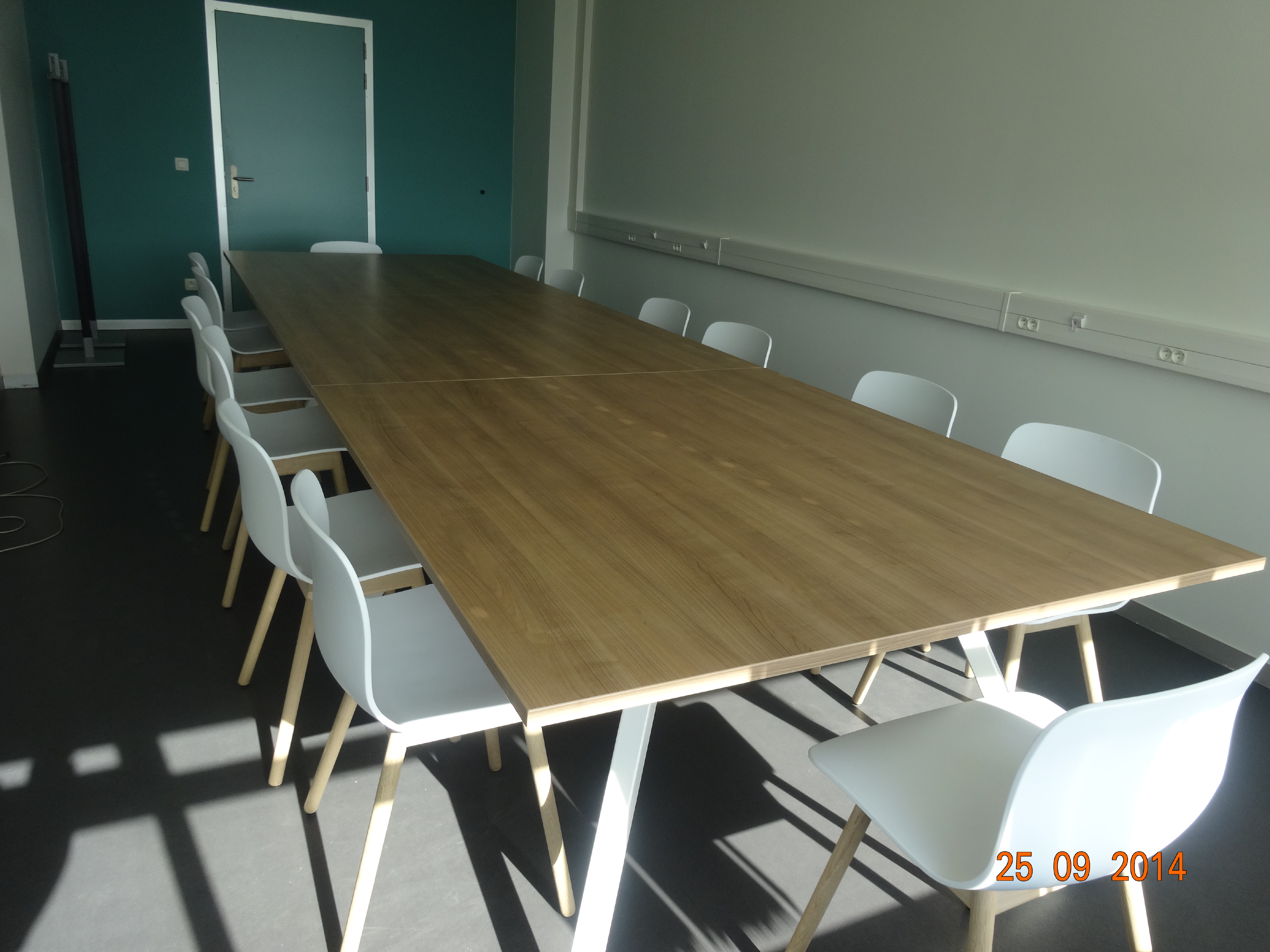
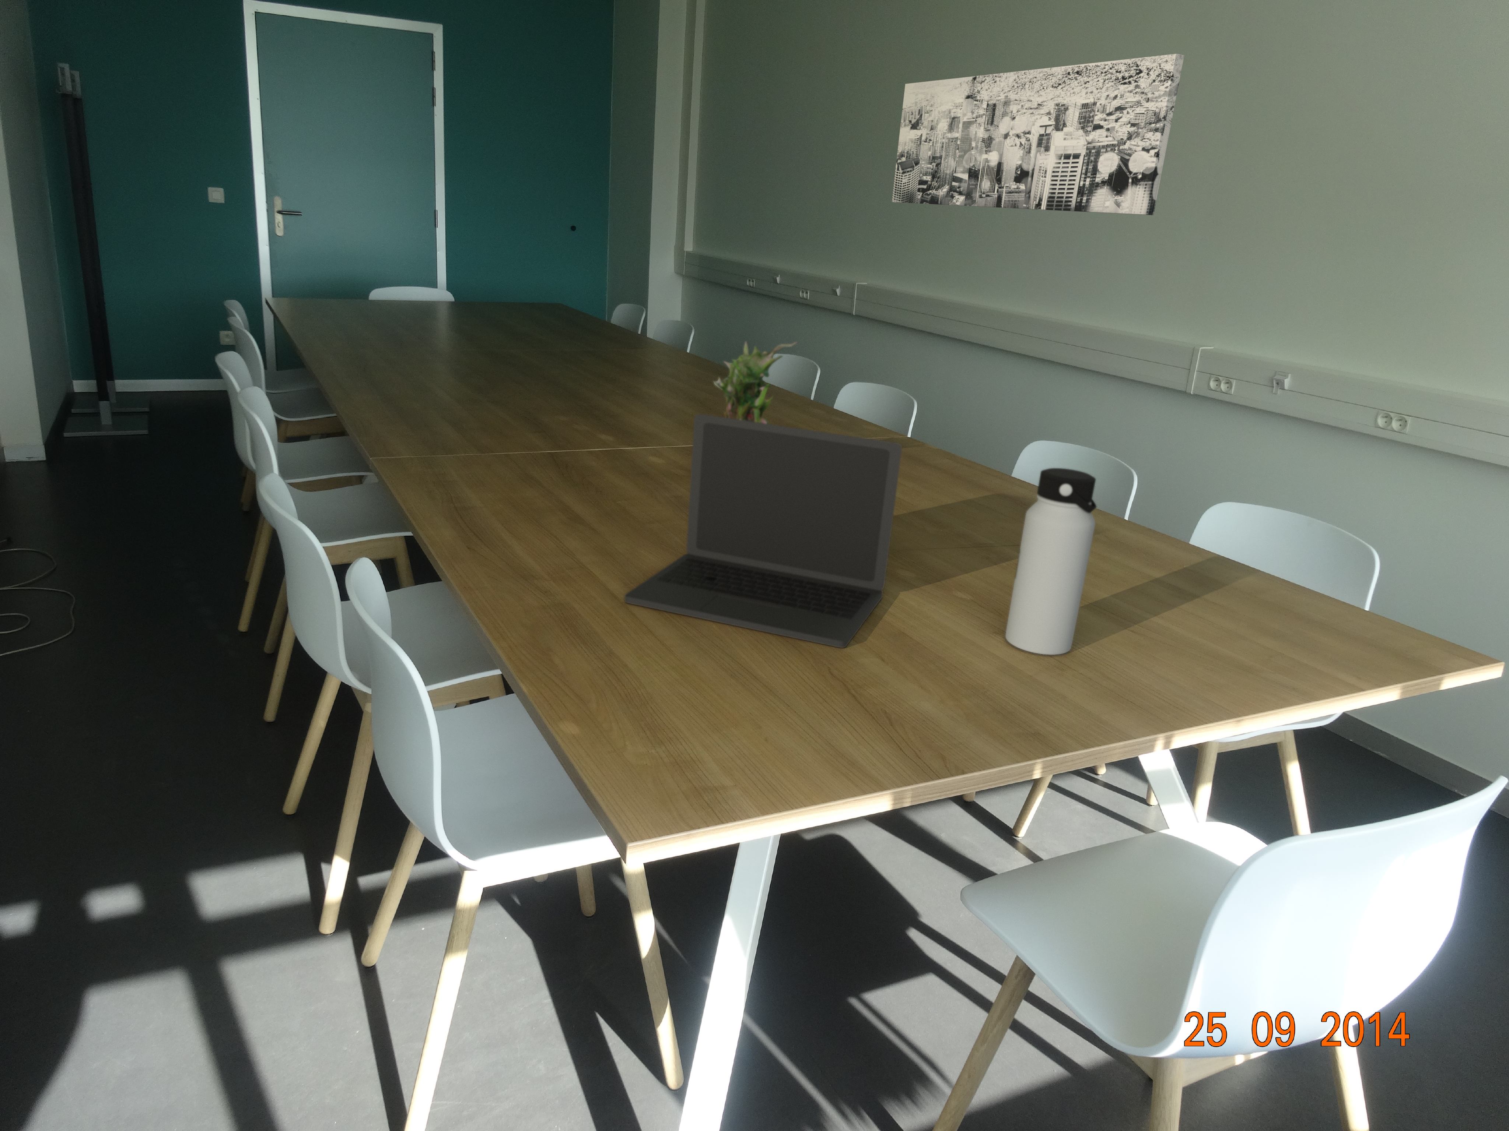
+ laptop [624,413,902,649]
+ wall art [891,53,1185,216]
+ water bottle [1005,468,1097,656]
+ potted plant [713,341,797,424]
